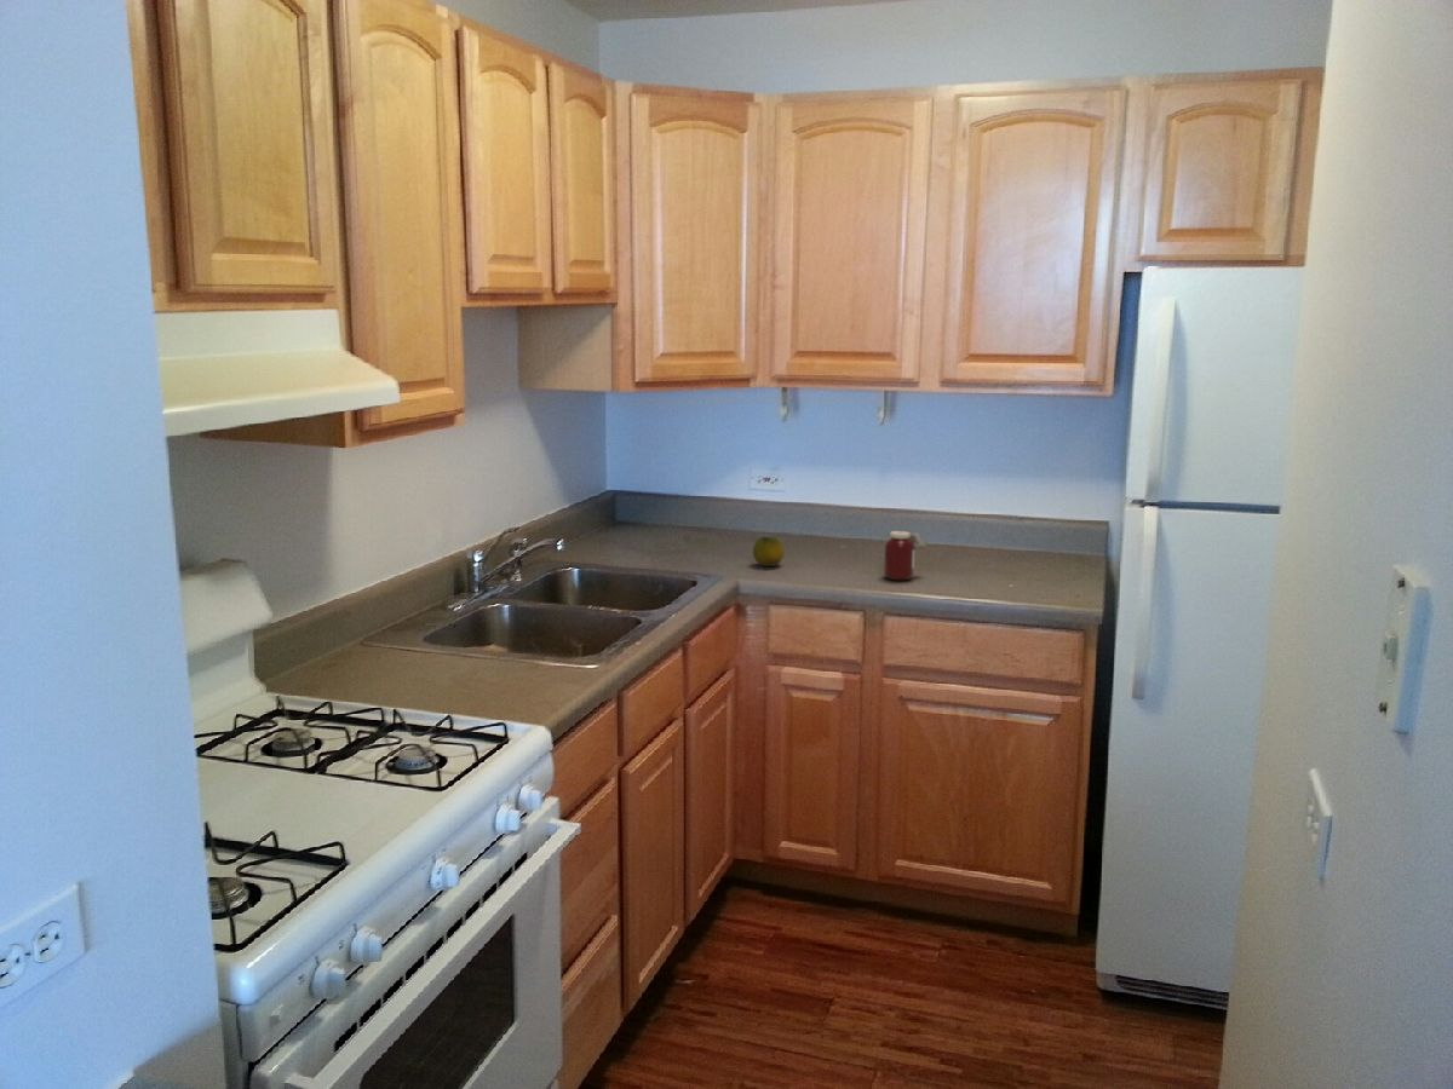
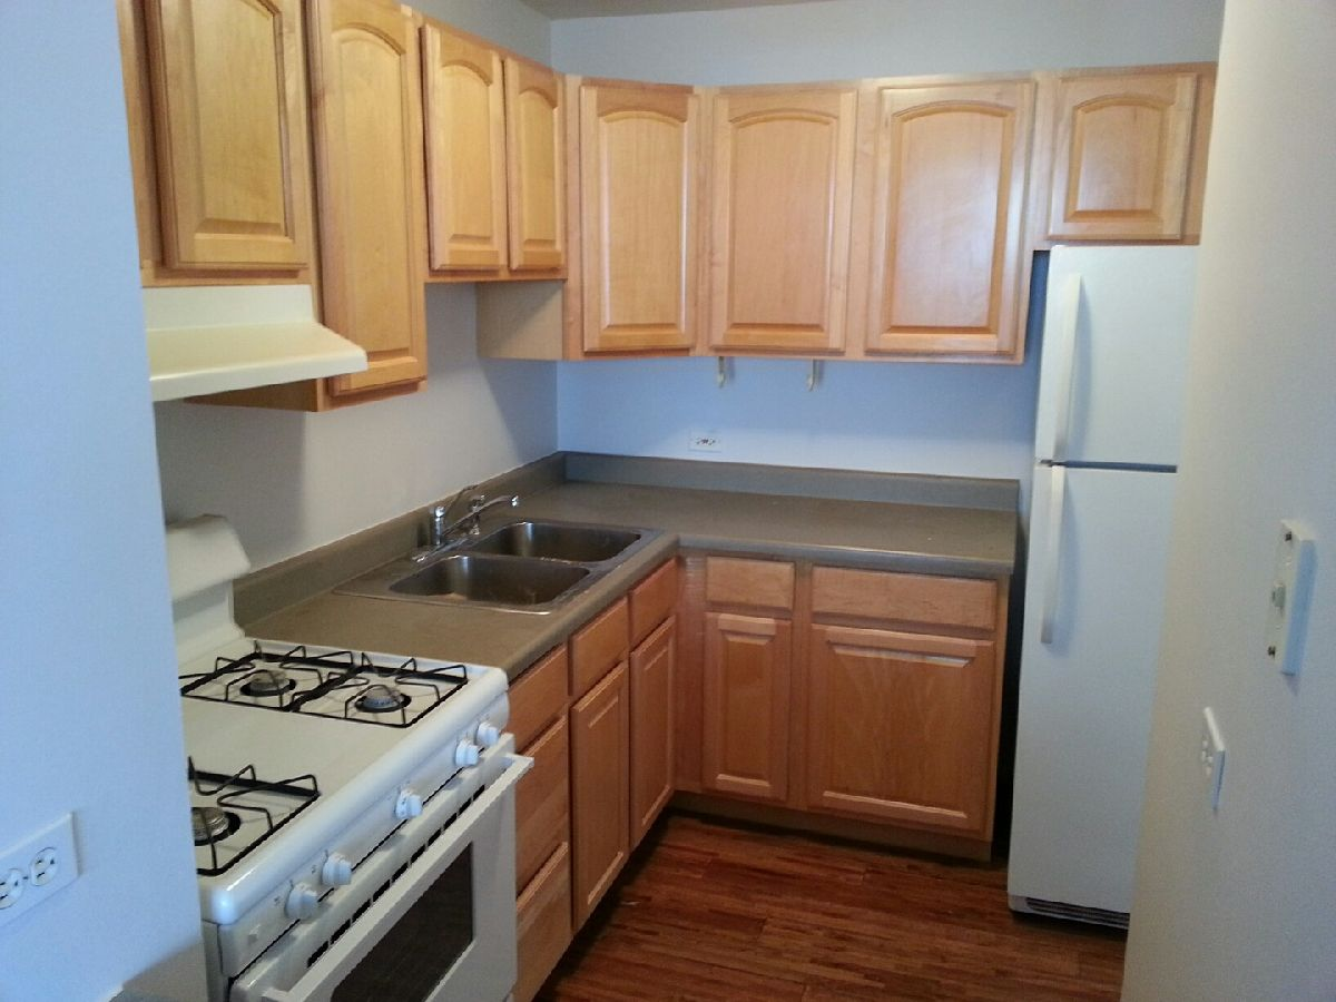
- fruit [752,536,786,567]
- jar [883,529,926,581]
